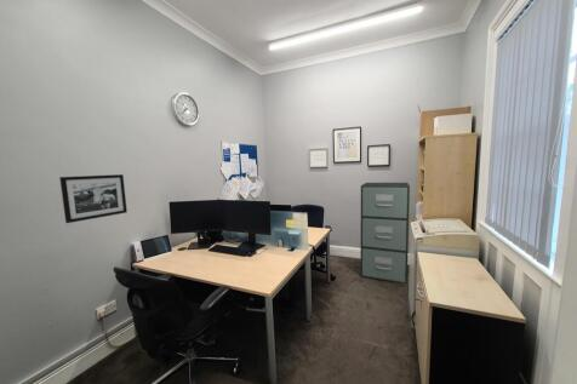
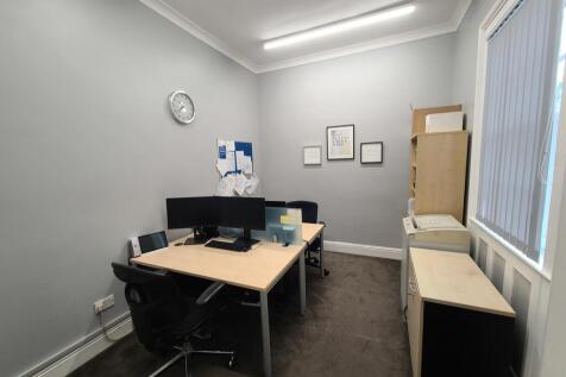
- filing cabinet [359,182,411,285]
- picture frame [58,173,128,224]
